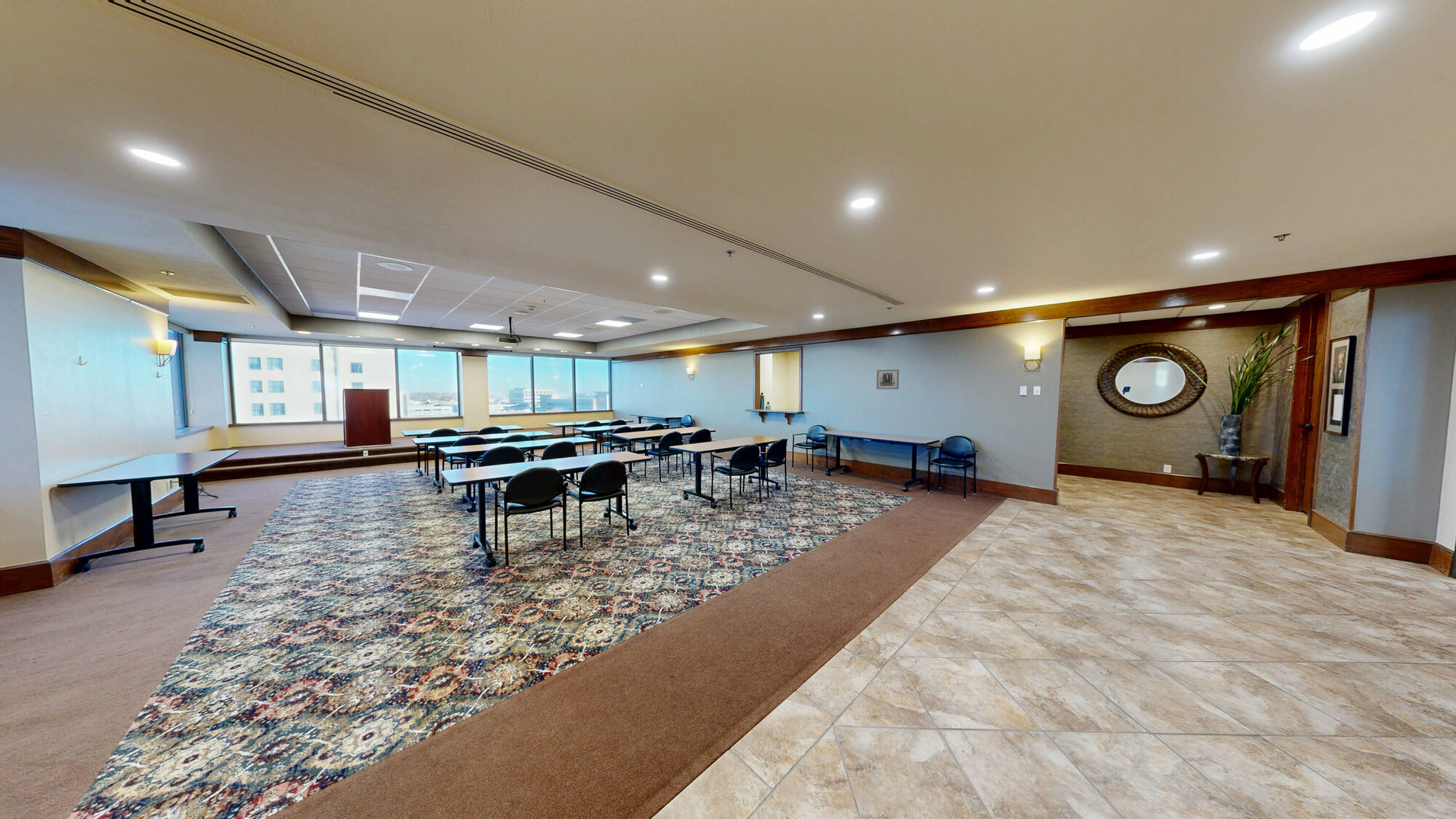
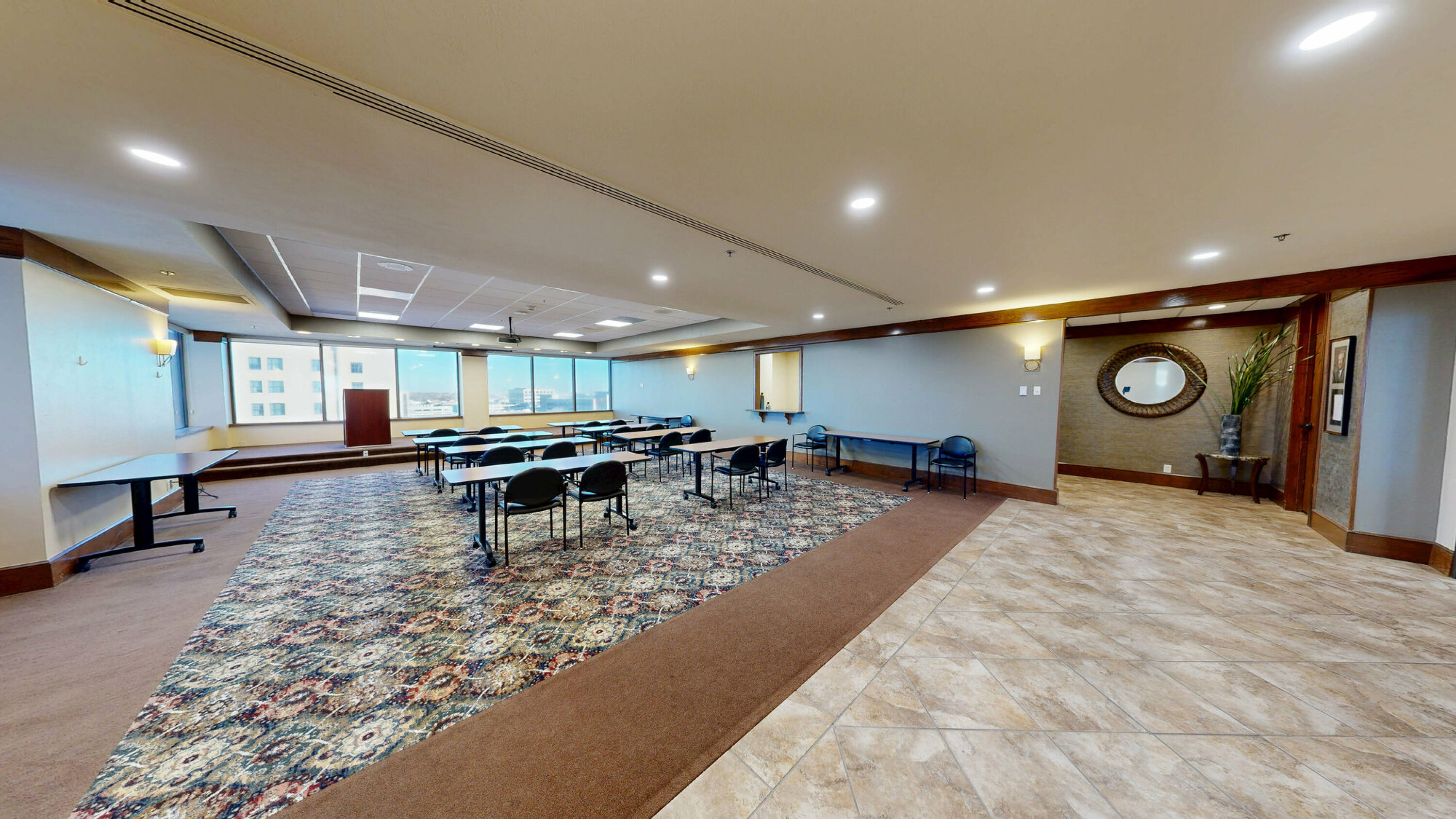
- wall art [876,369,899,390]
